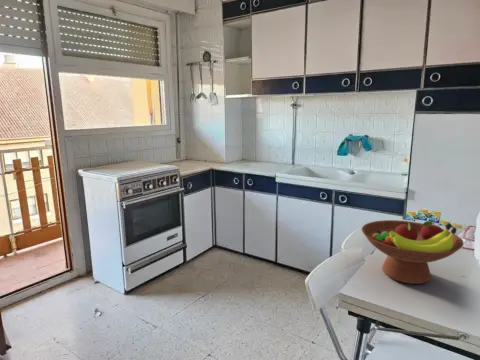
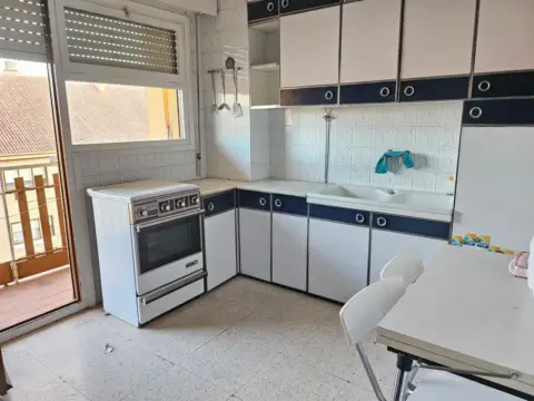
- fruit bowl [361,219,465,285]
